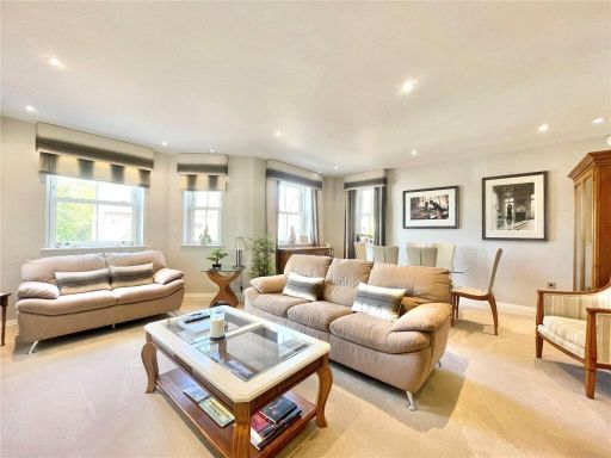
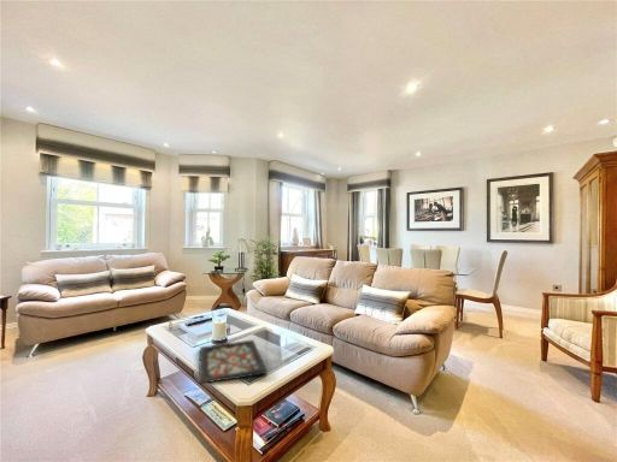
+ decorative tray [198,338,269,385]
